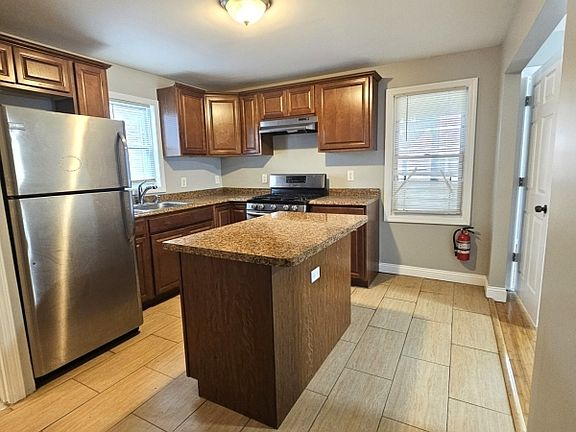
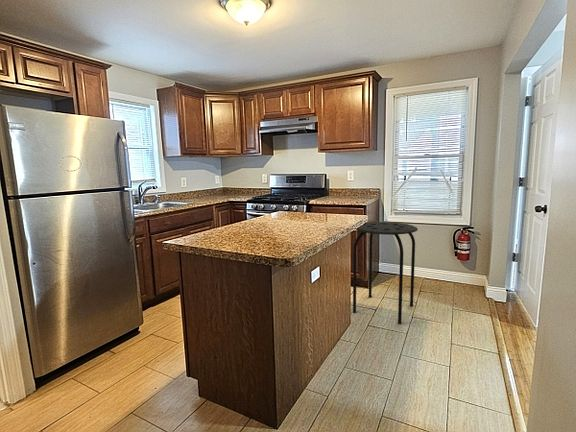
+ stool [352,221,419,325]
